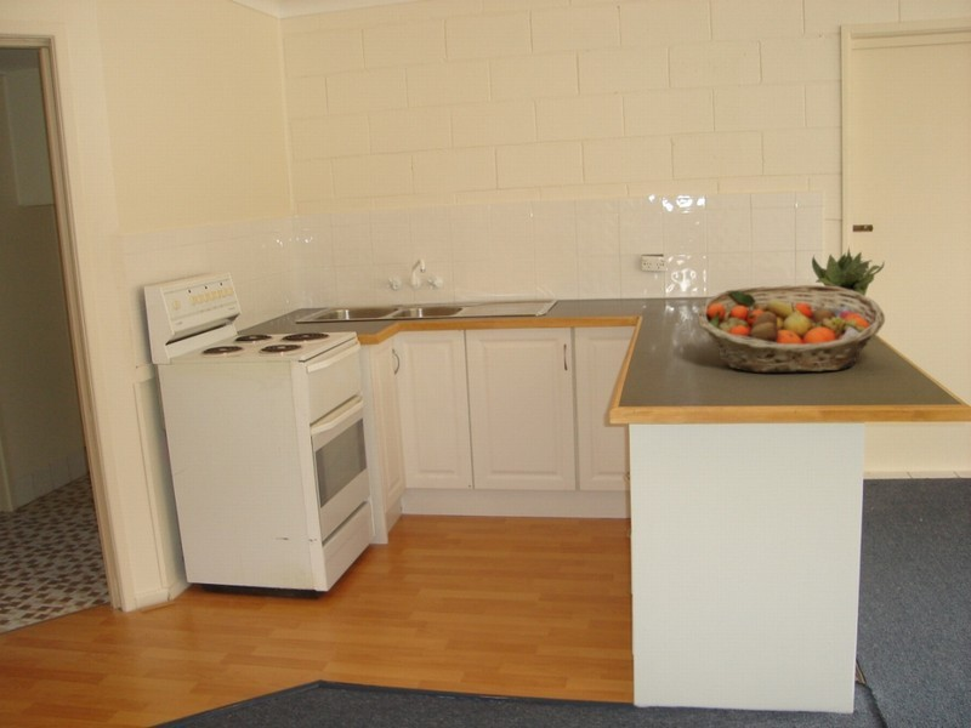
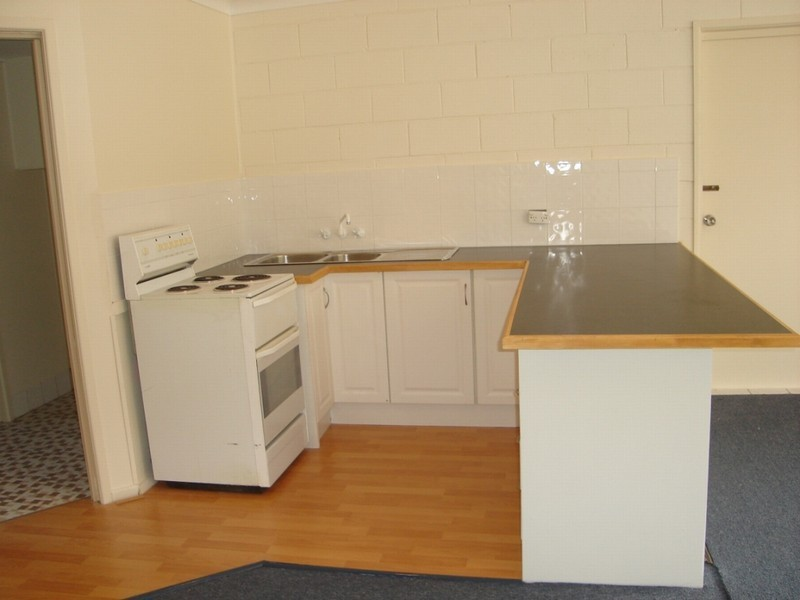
- fruit basket [697,284,886,374]
- potted plant [811,245,886,297]
